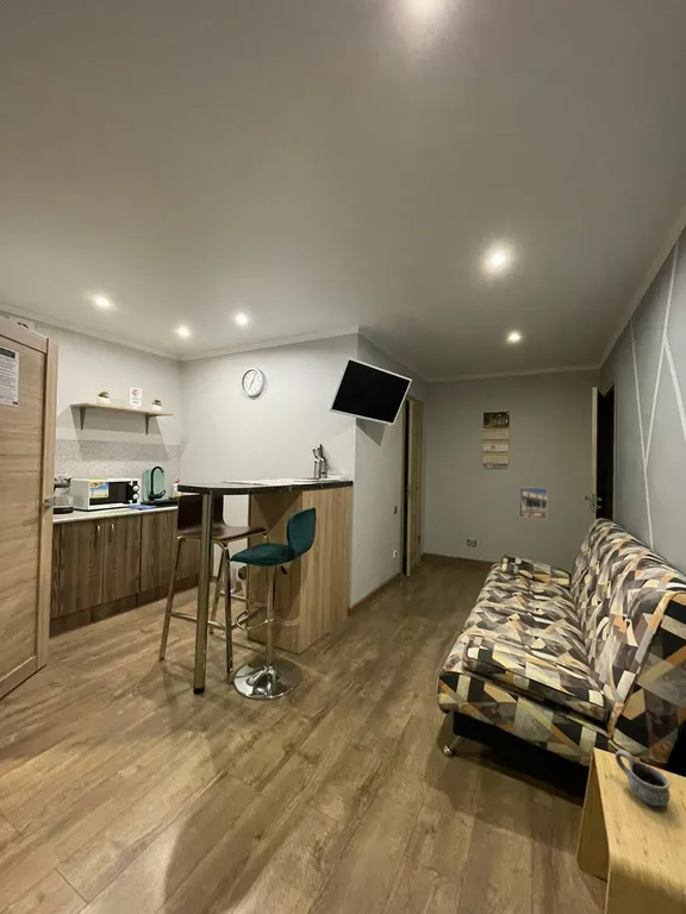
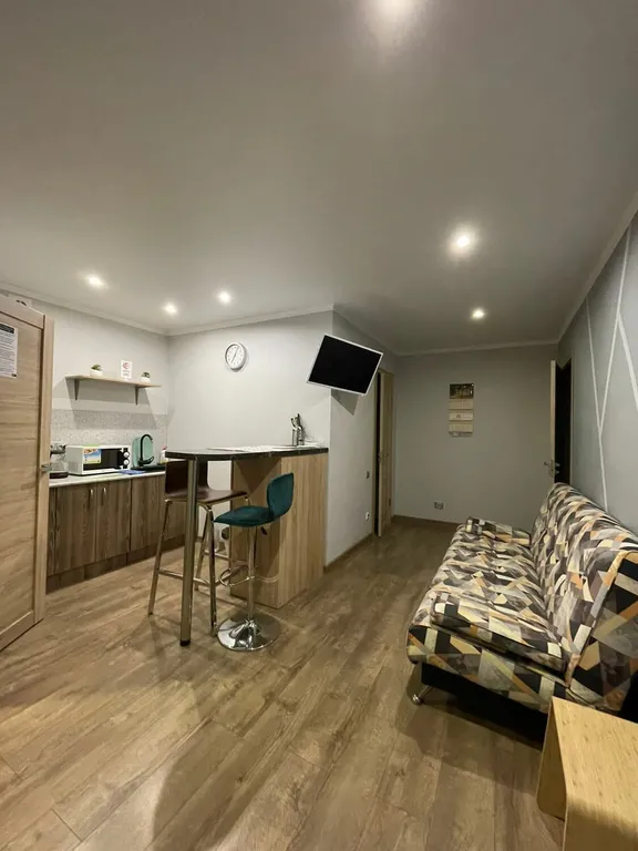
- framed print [518,486,548,520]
- mug [615,749,672,807]
